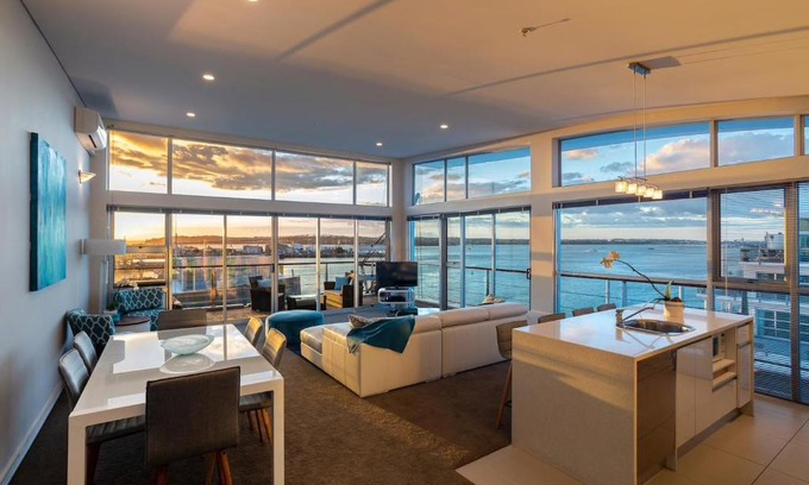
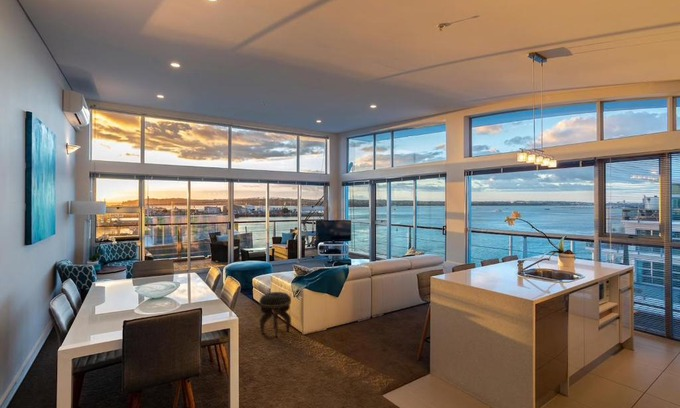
+ footstool [258,291,292,338]
